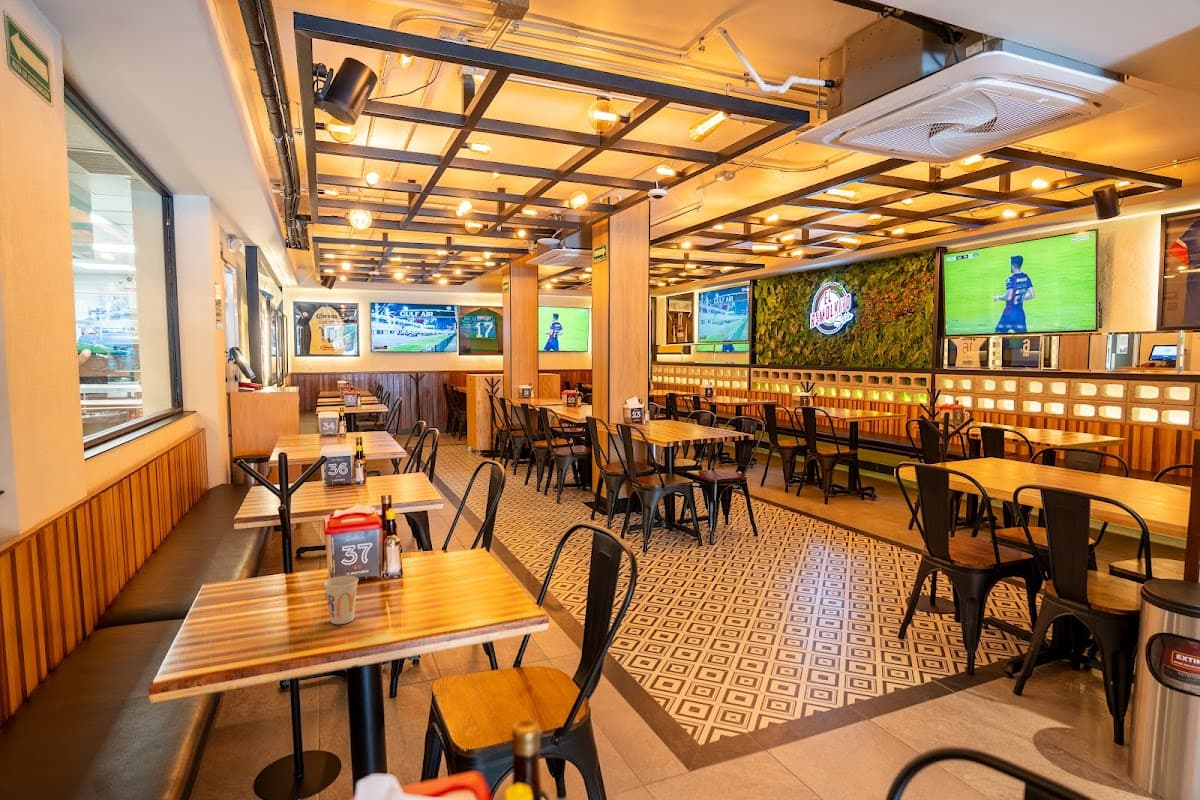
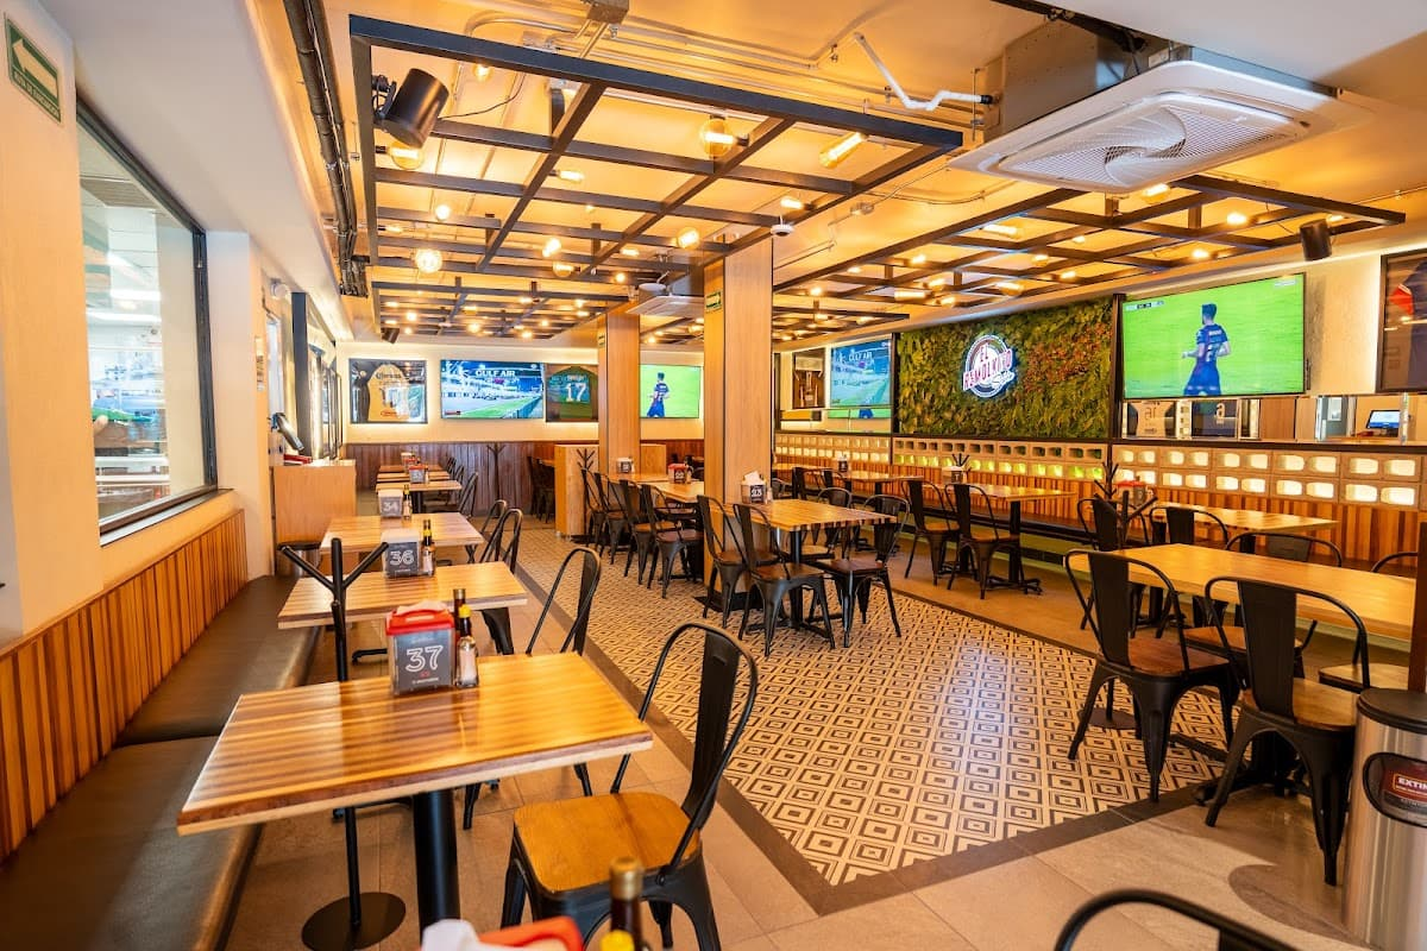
- cup [323,575,359,625]
